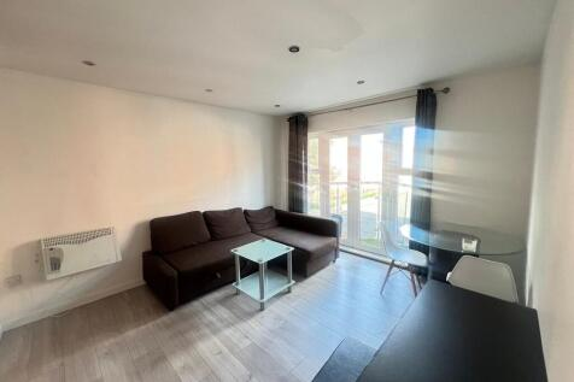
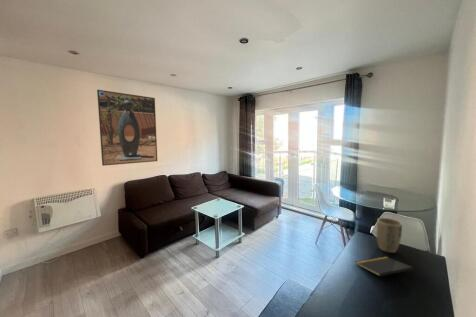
+ notepad [355,255,414,277]
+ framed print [96,89,158,167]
+ plant pot [375,217,403,254]
